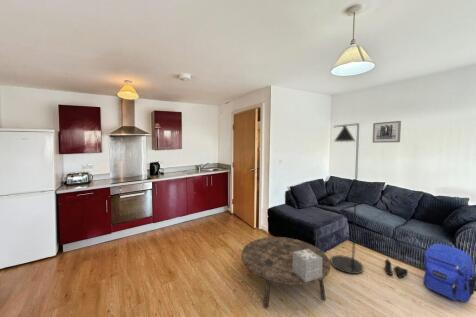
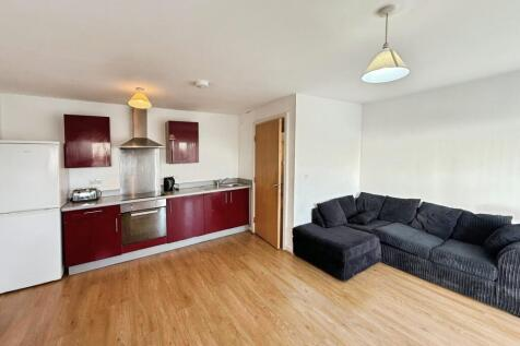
- floor lamp [330,122,364,275]
- coffee table [241,236,332,310]
- boots [384,258,409,279]
- wall art [371,120,402,144]
- backpack [423,243,476,304]
- decorative box [293,249,322,282]
